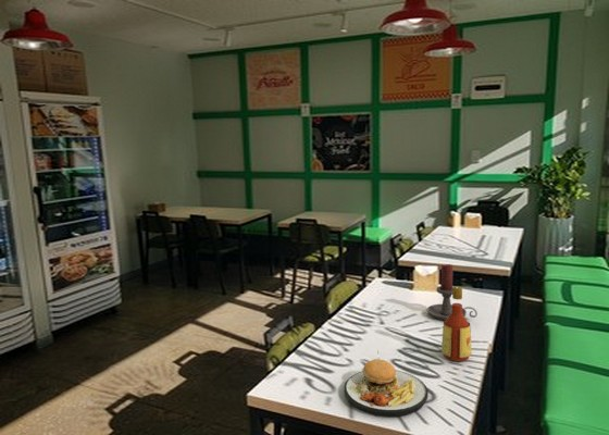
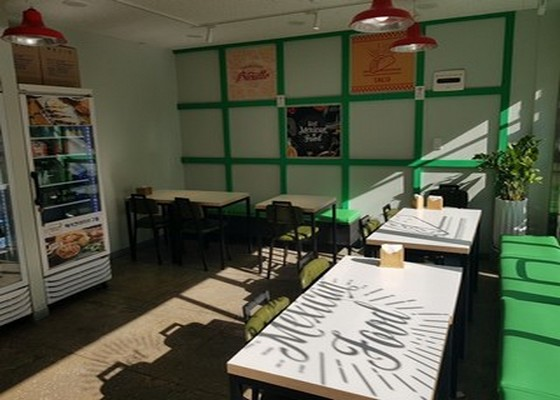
- candle holder [426,263,478,321]
- plate [344,349,430,418]
- bottle [440,285,473,362]
